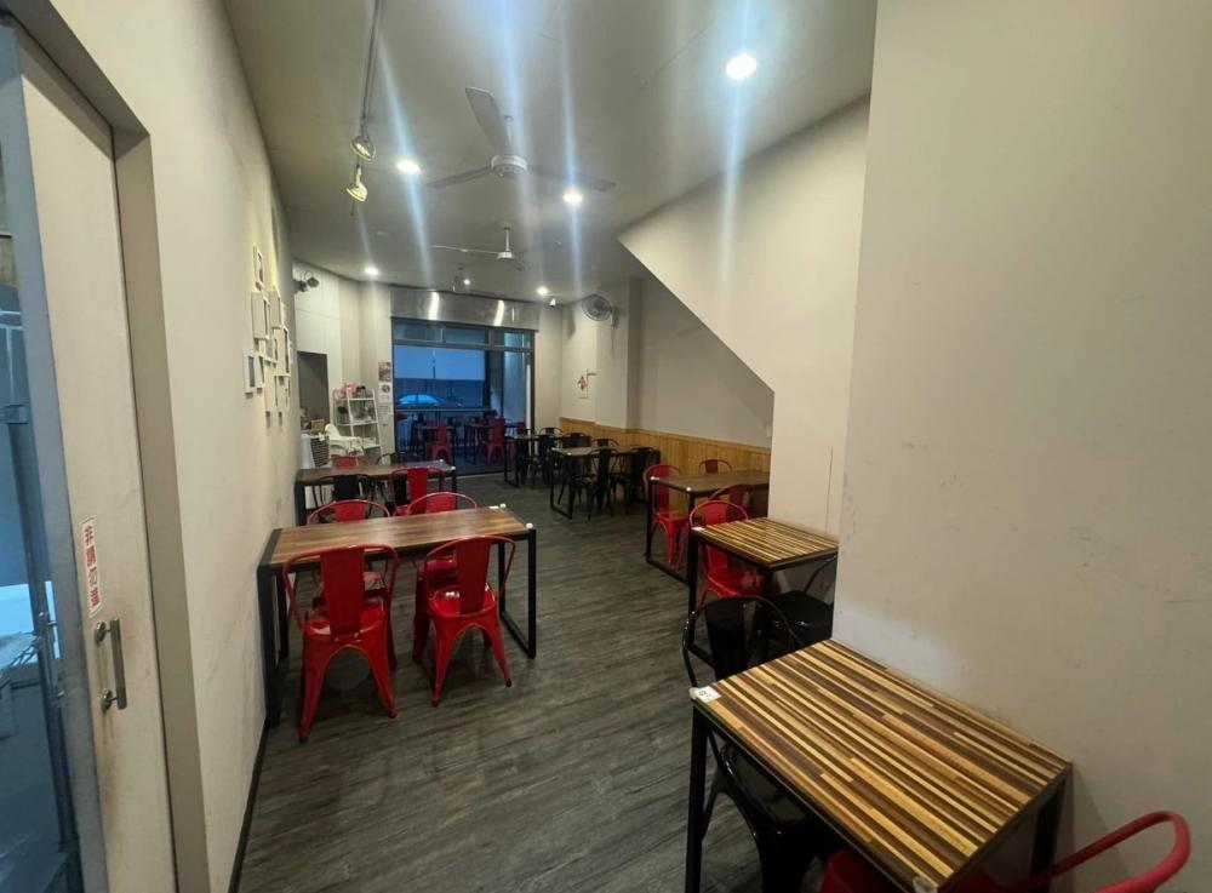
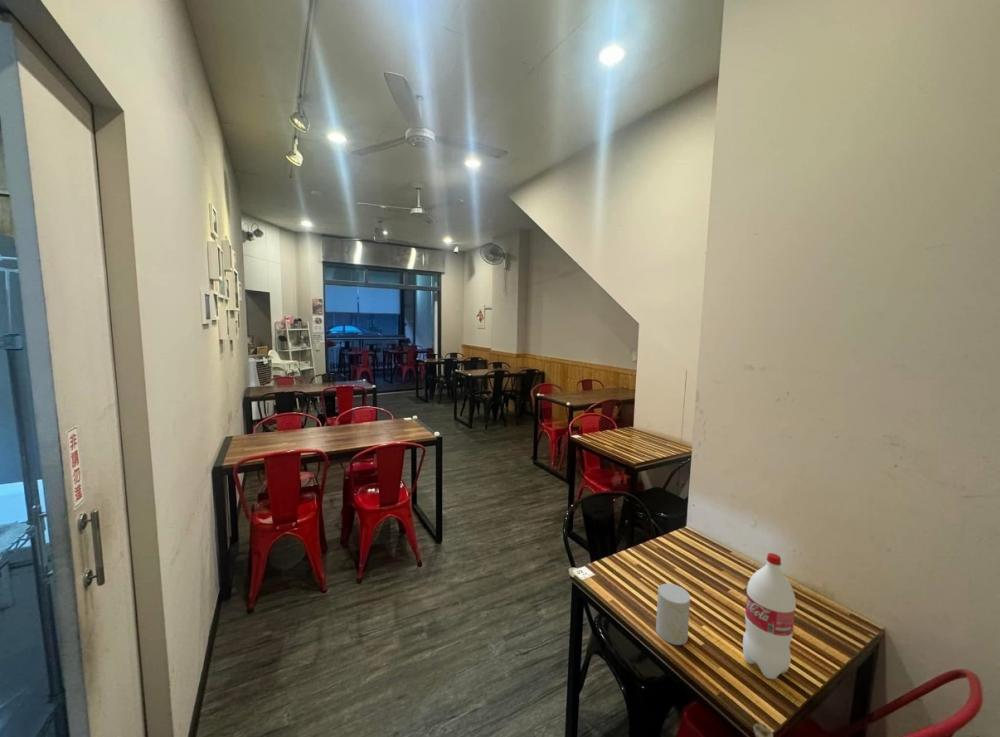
+ cup [655,582,691,646]
+ bottle [742,552,797,680]
